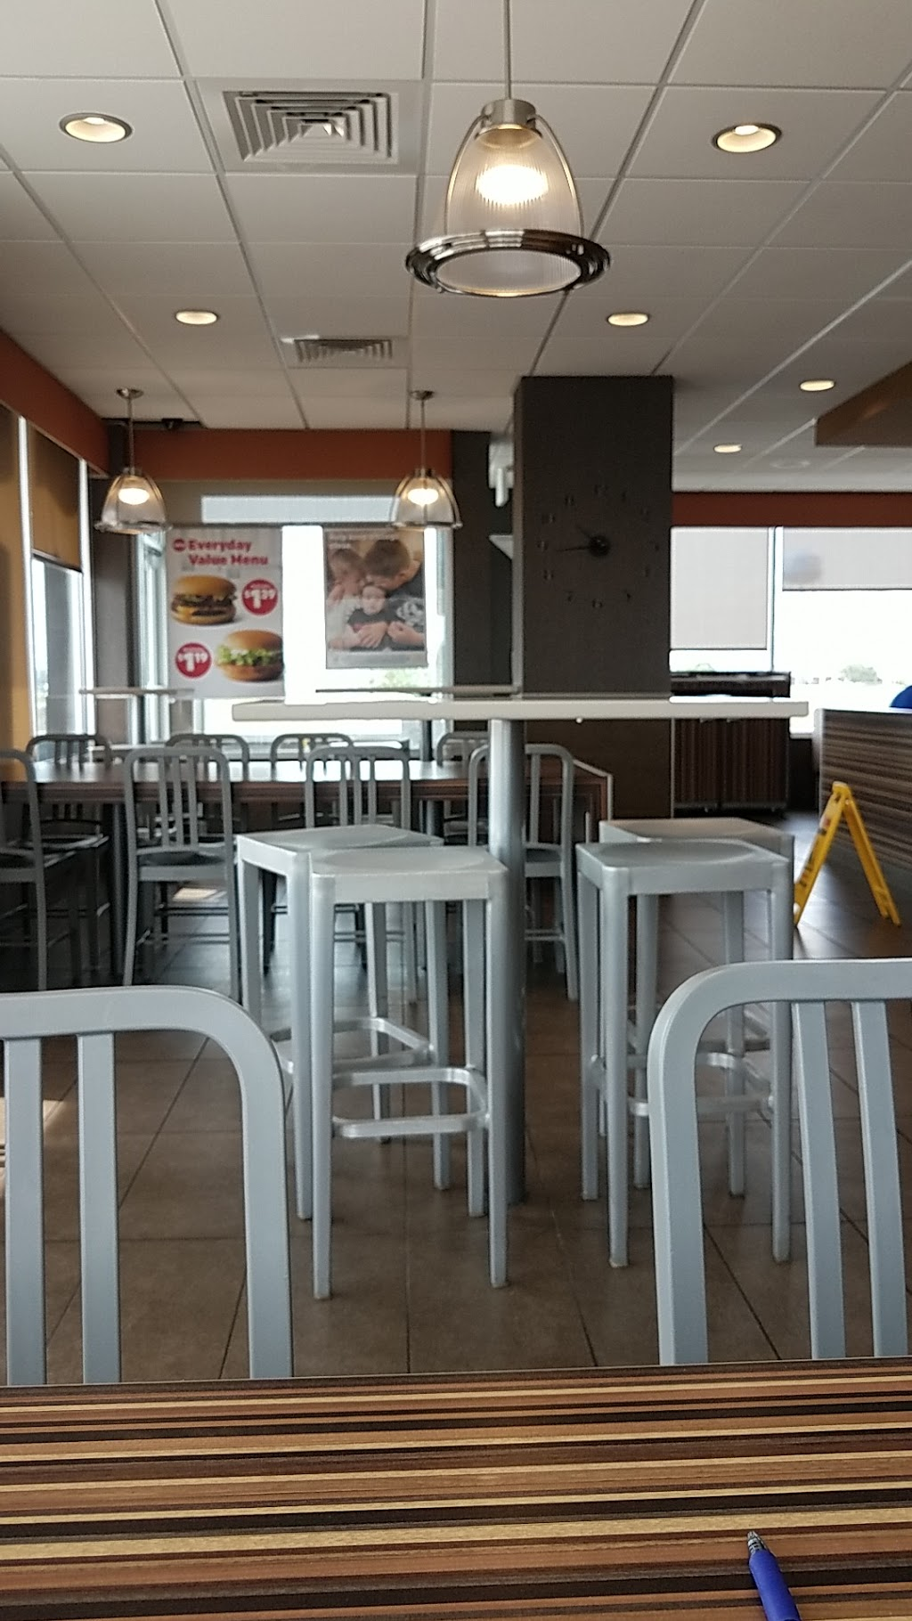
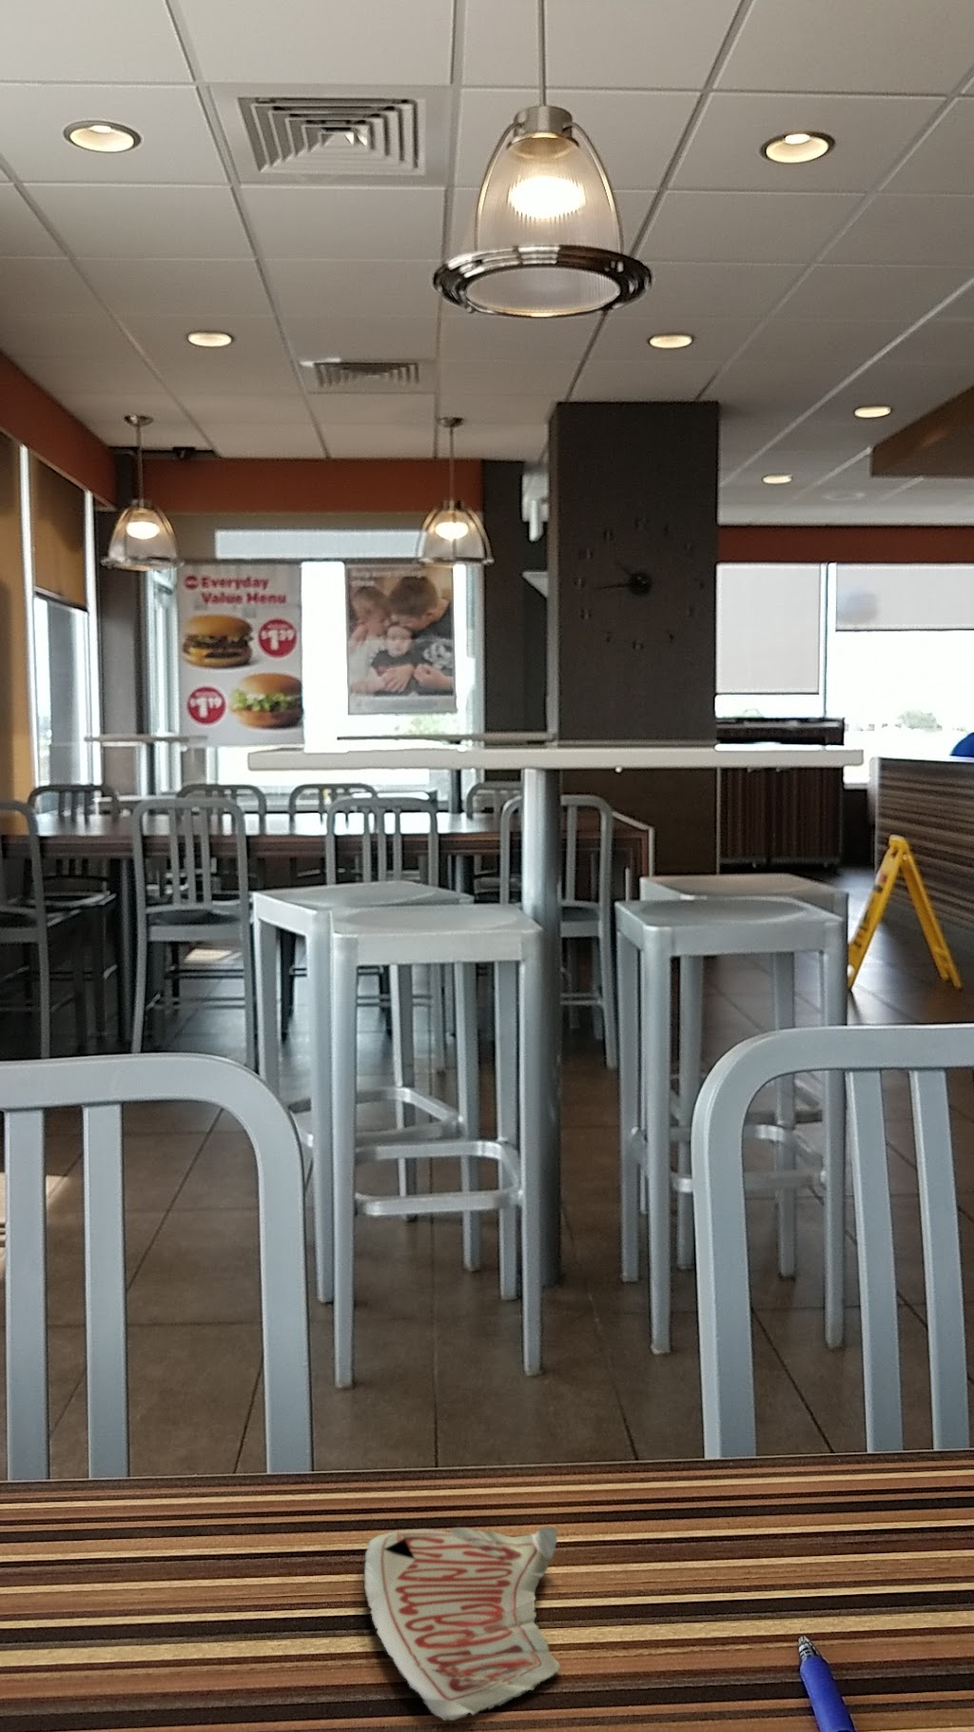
+ paper cup [363,1525,561,1721]
